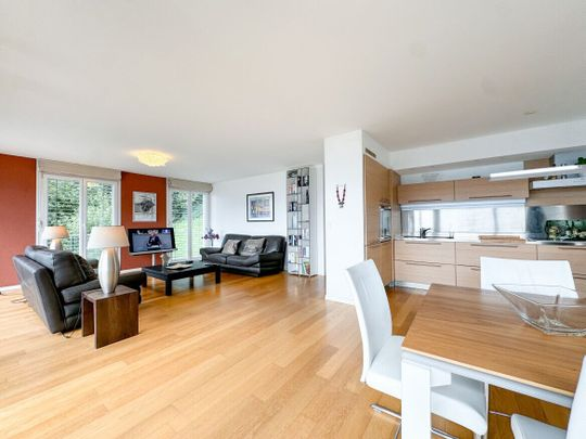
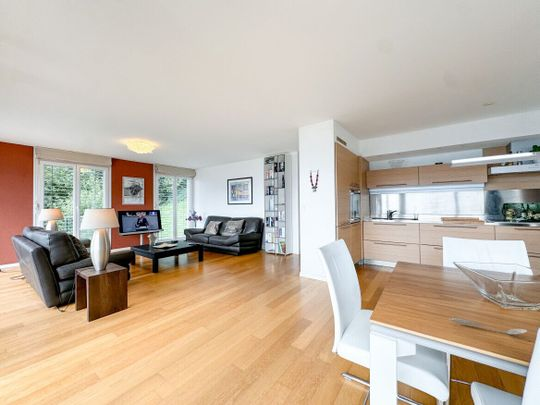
+ spoon [448,317,528,336]
